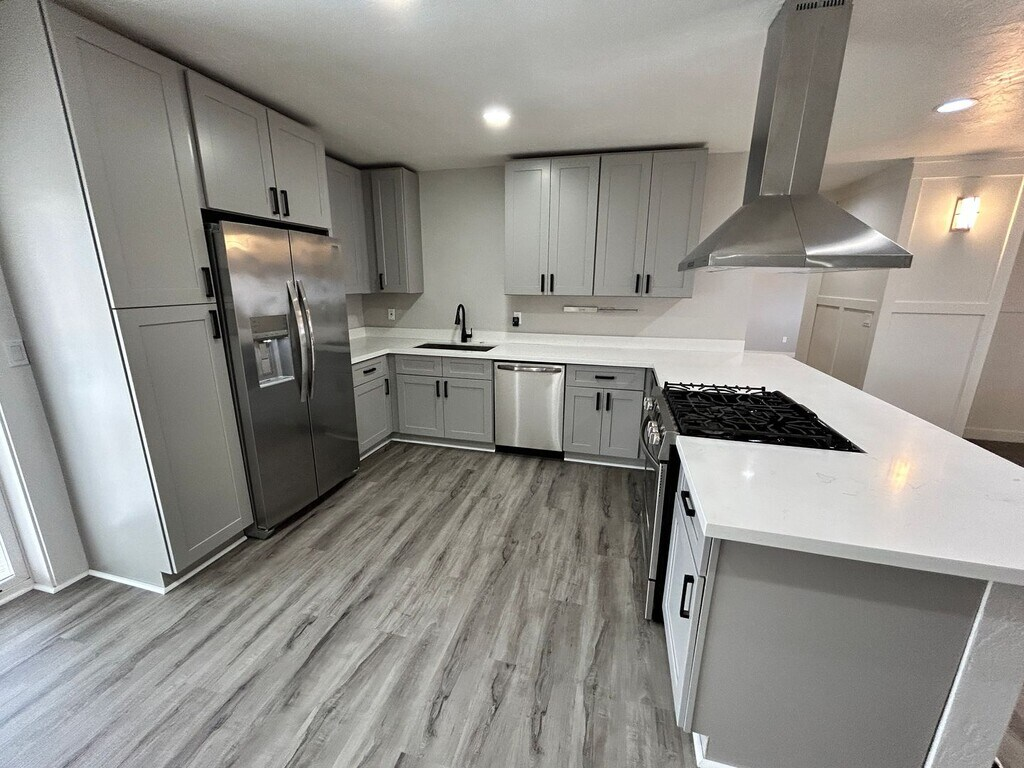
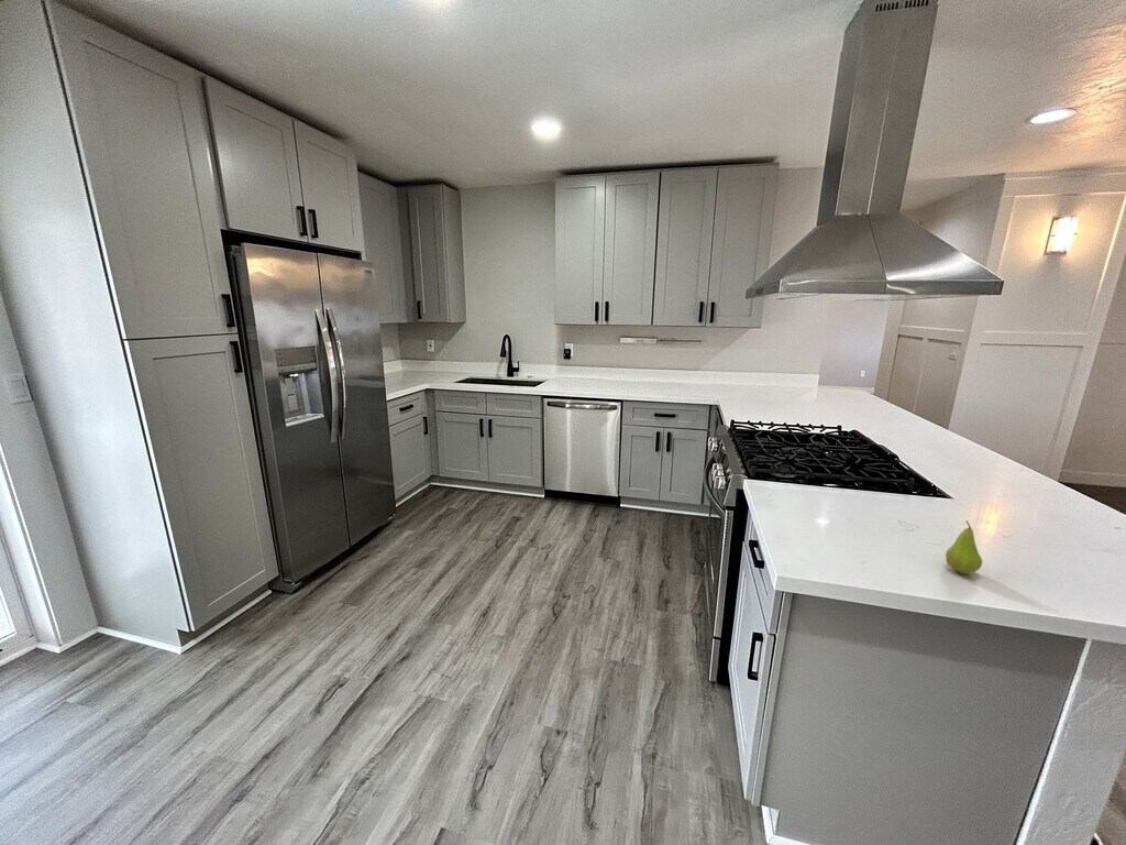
+ fruit [945,519,983,575]
